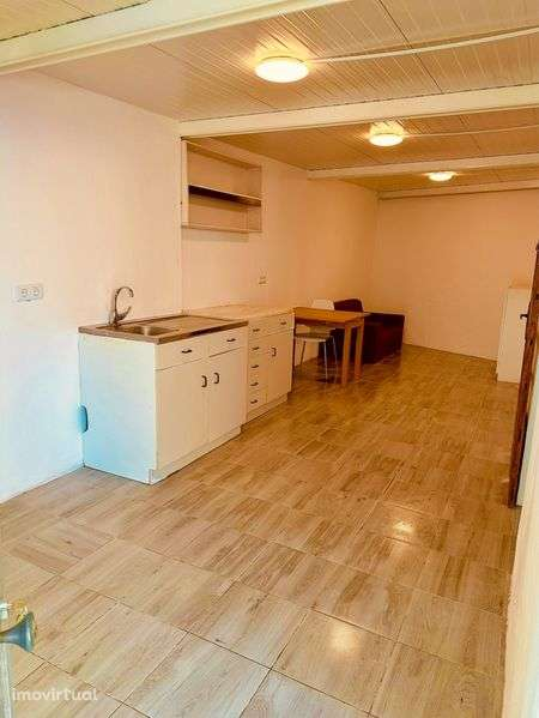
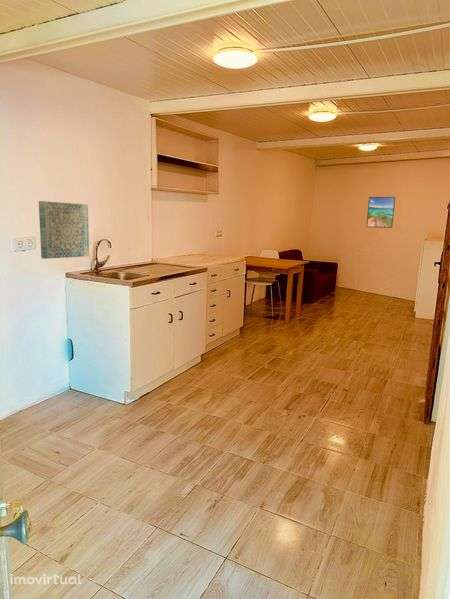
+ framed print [365,196,396,229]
+ wall art [38,200,90,260]
